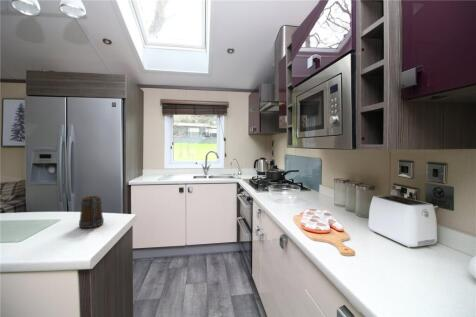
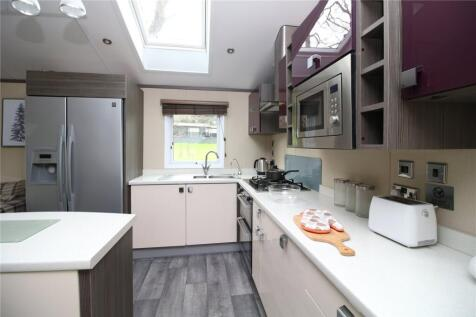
- mug [78,195,105,229]
